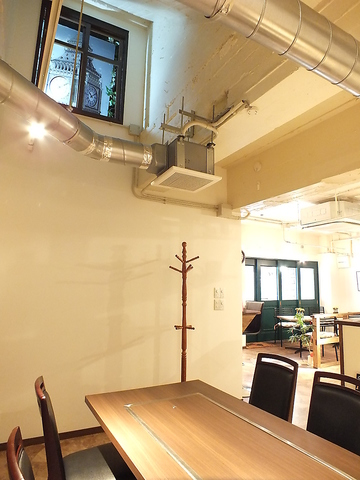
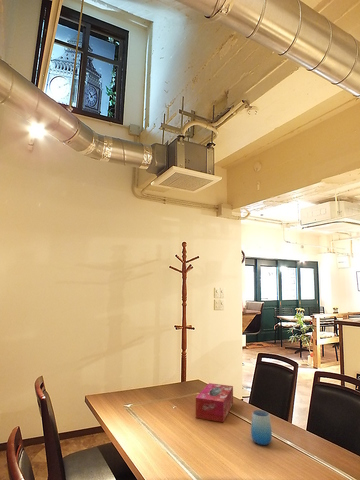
+ tissue box [195,382,234,423]
+ cup [250,409,273,446]
